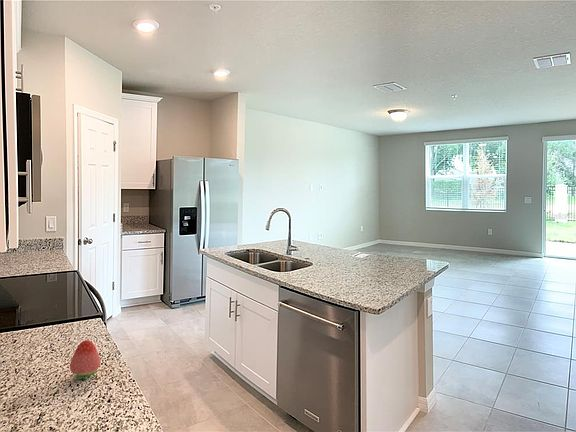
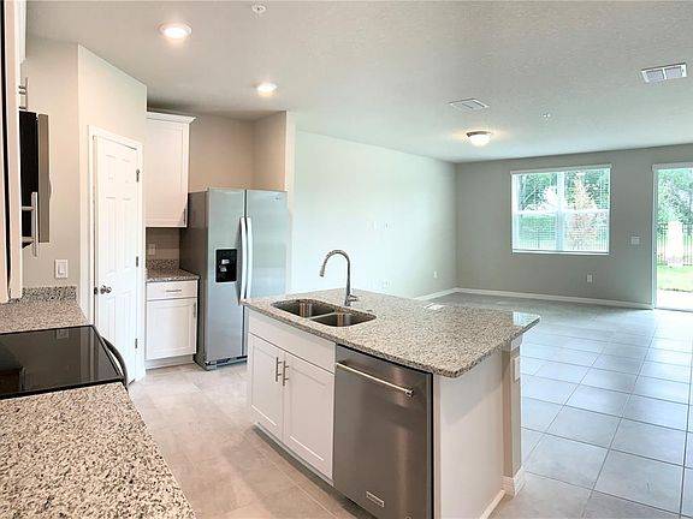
- fruit [69,339,101,380]
